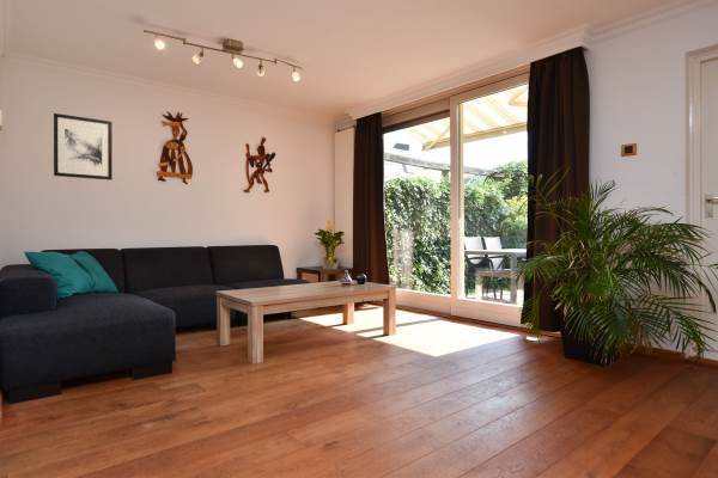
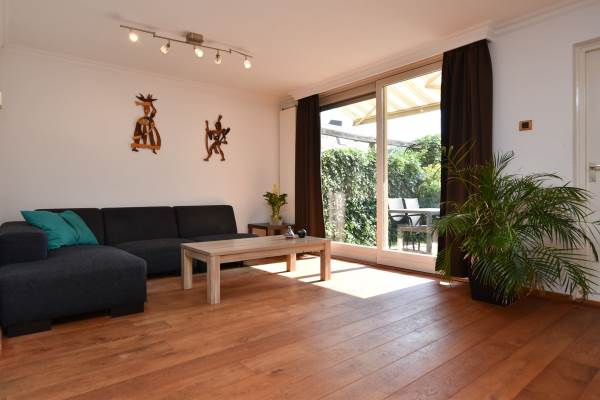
- wall art [53,112,114,182]
